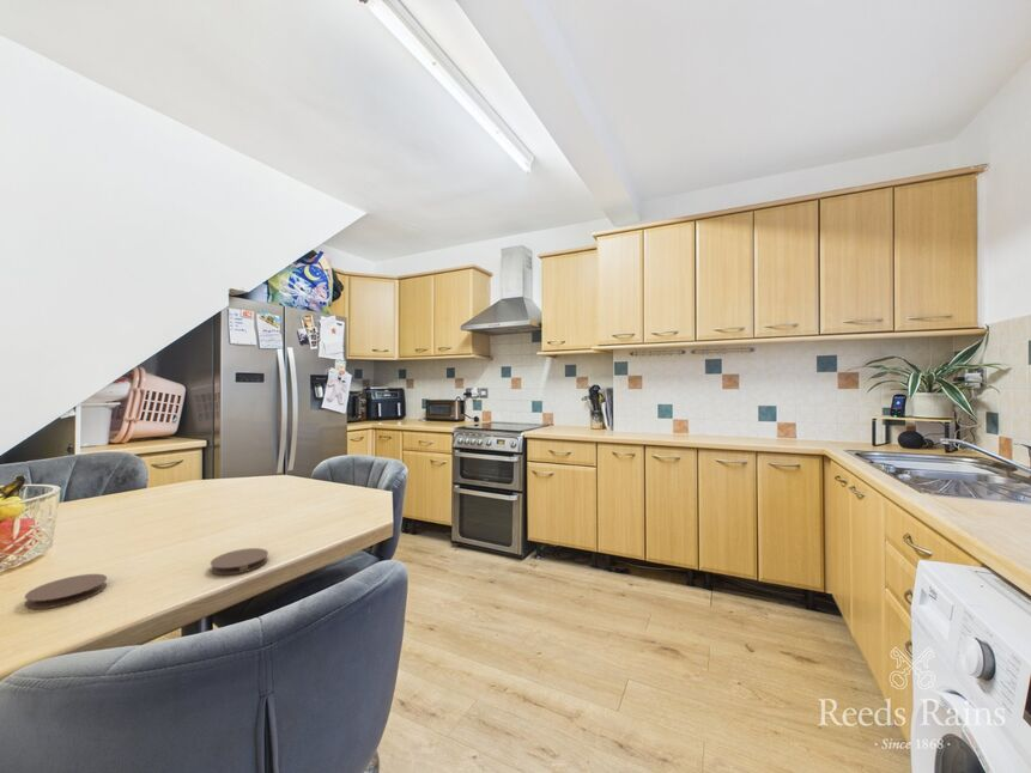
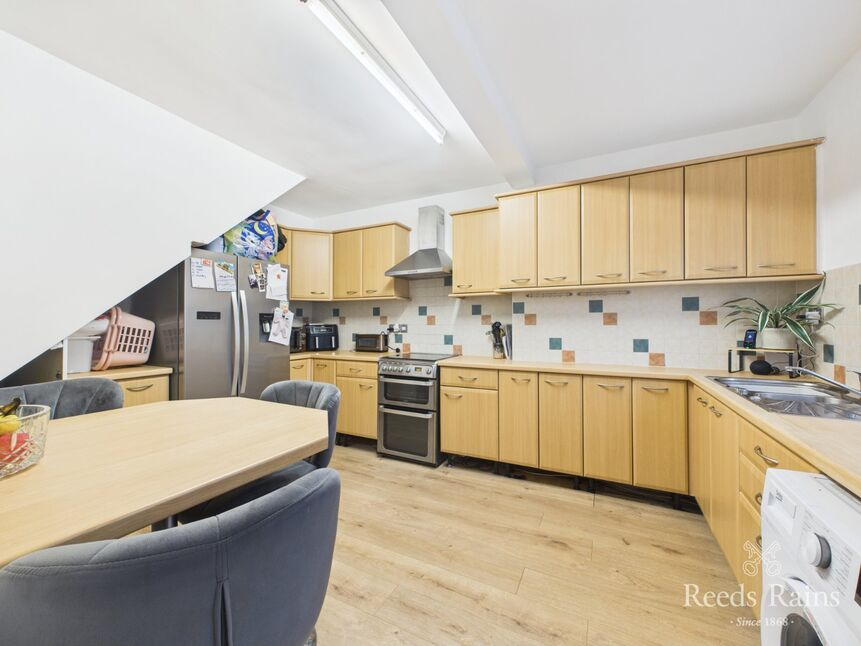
- coaster [210,547,269,576]
- coaster [23,573,108,610]
